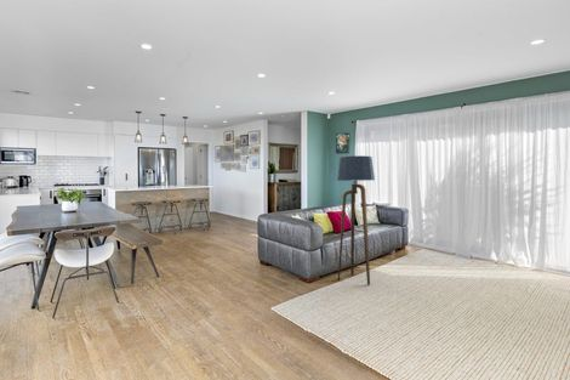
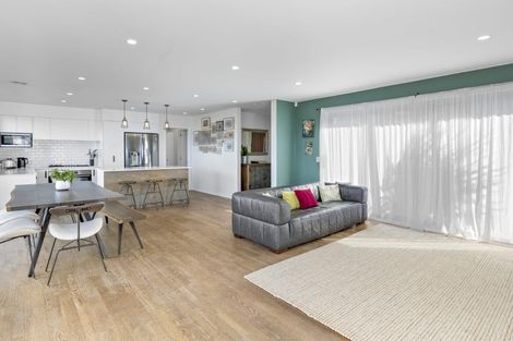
- floor lamp [336,154,376,285]
